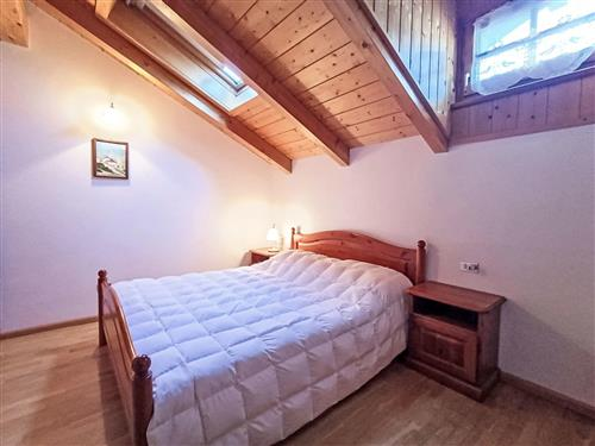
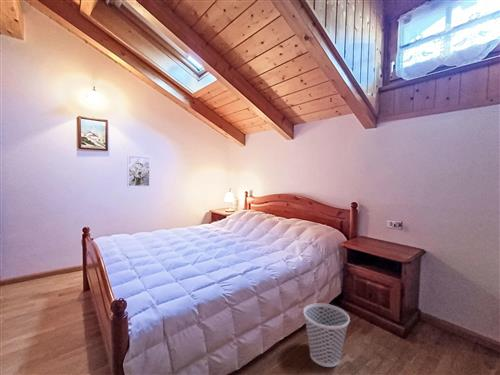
+ wastebasket [303,303,351,368]
+ wall art [126,154,151,188]
